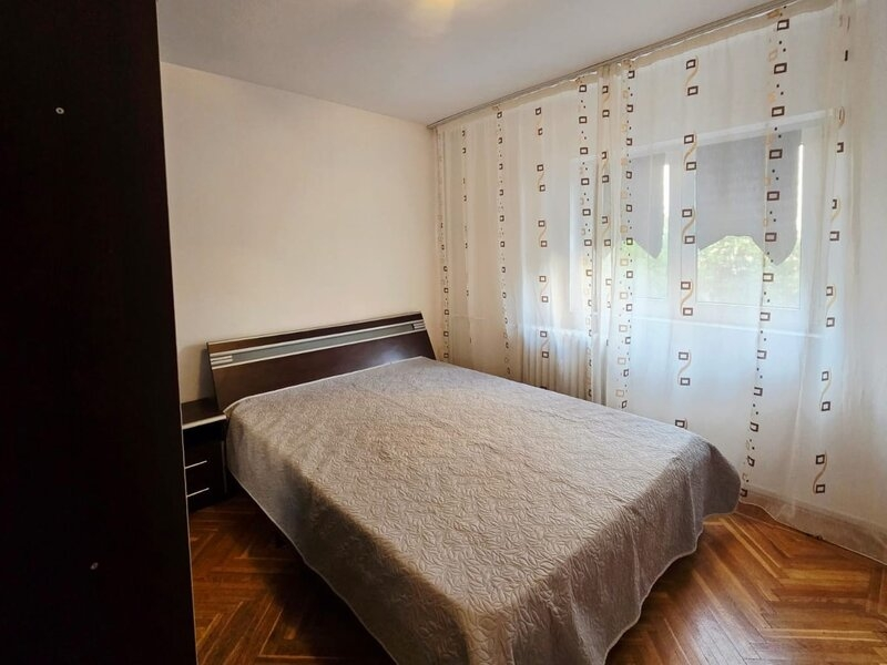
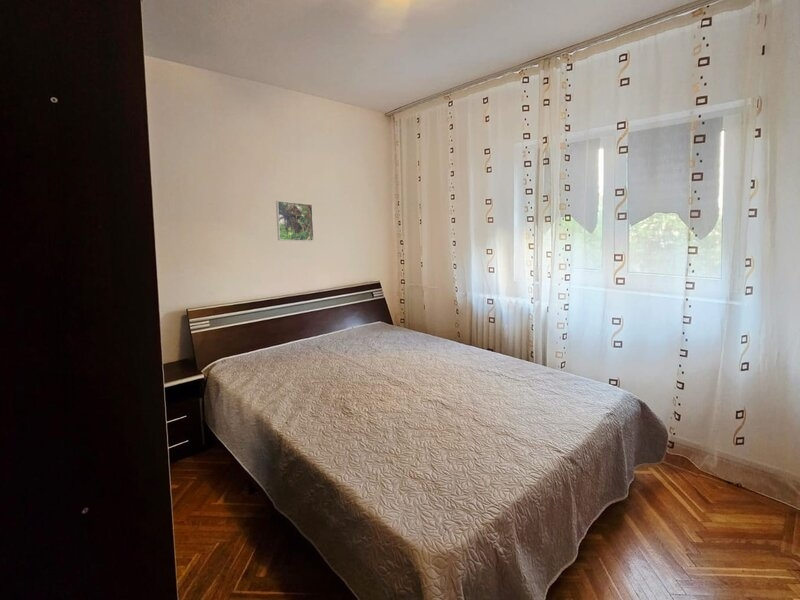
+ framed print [275,200,315,242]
